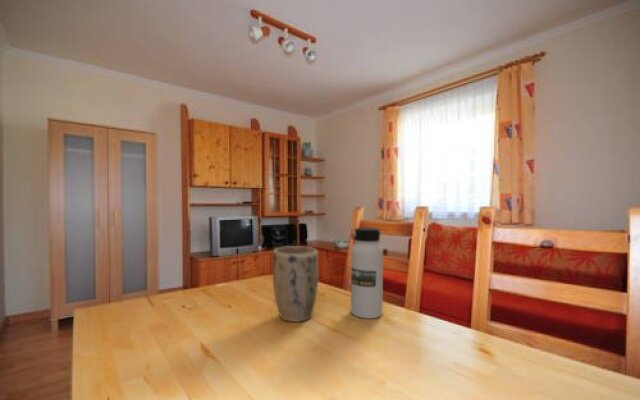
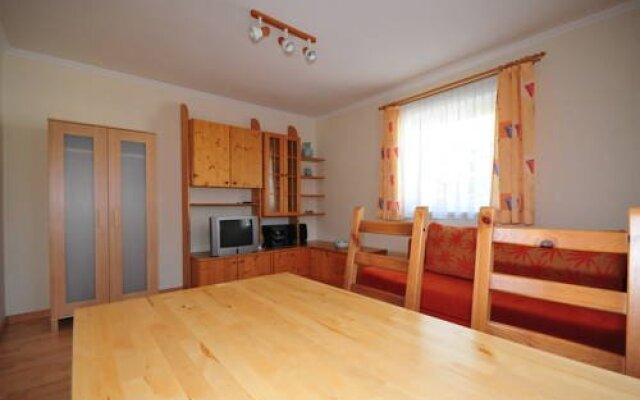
- water bottle [350,226,384,320]
- plant pot [272,245,319,323]
